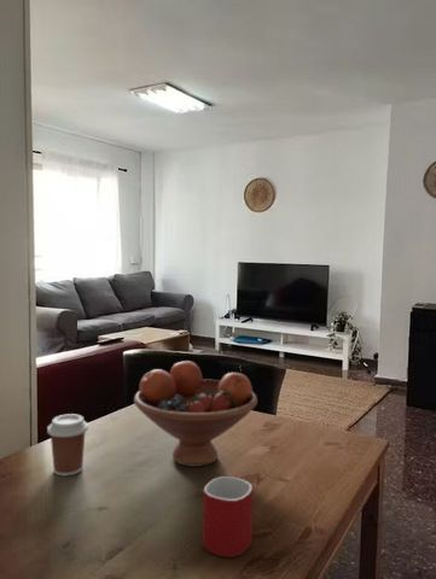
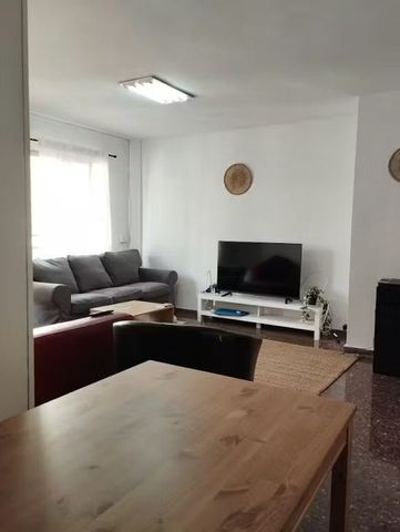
- coffee cup [46,413,89,476]
- fruit bowl [133,359,258,468]
- mug [202,475,255,558]
